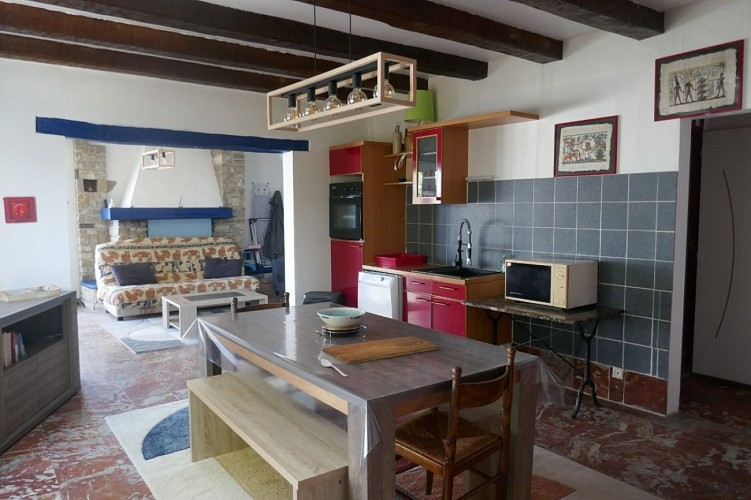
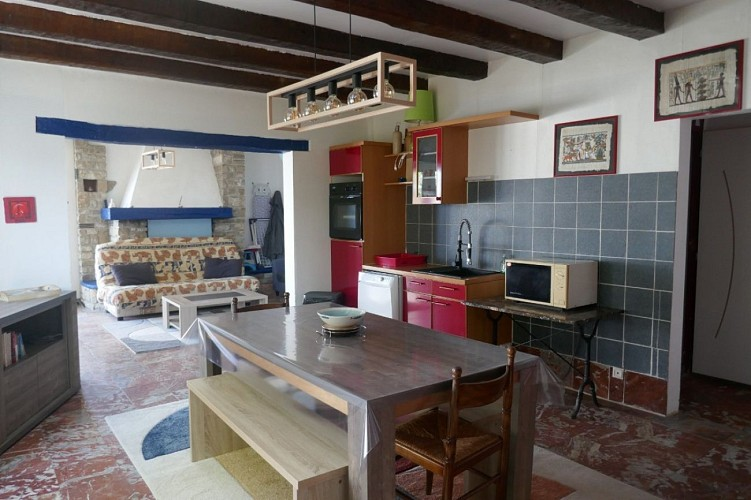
- cutting board [322,335,438,365]
- spoon [320,358,349,377]
